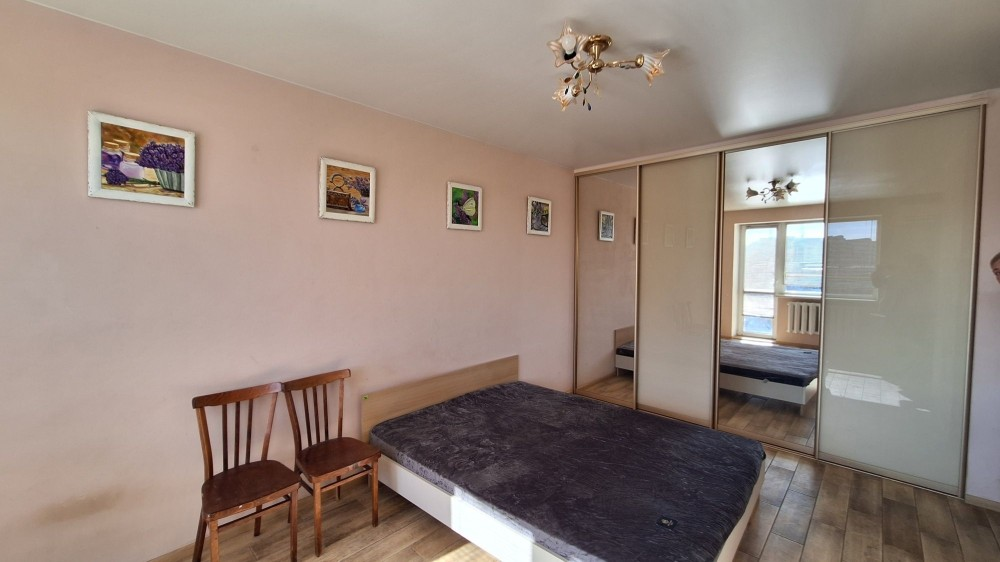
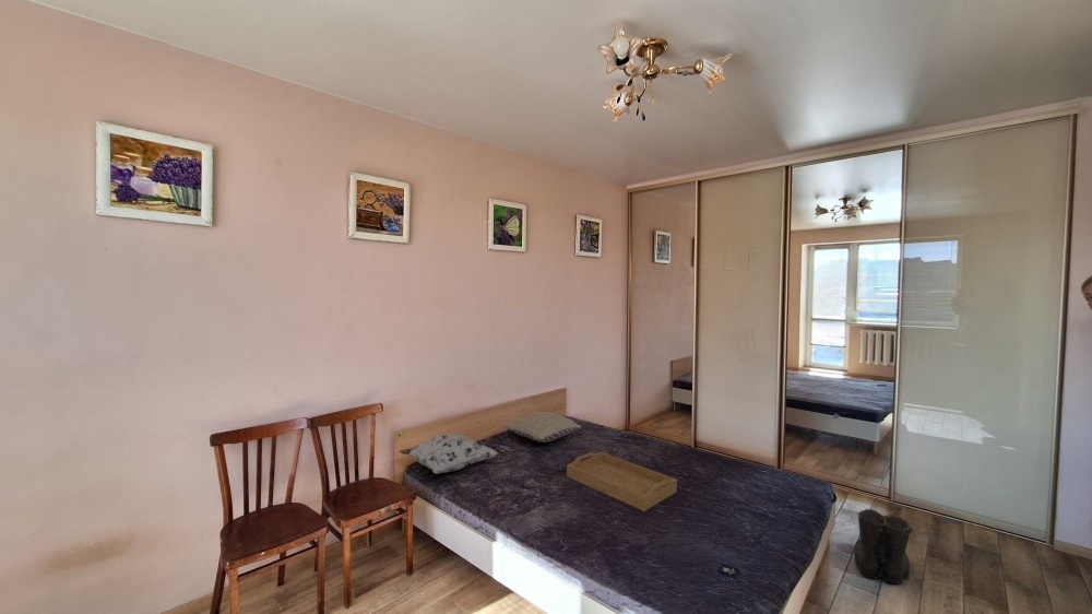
+ decorative pillow [399,433,499,475]
+ pillow [501,411,582,444]
+ serving tray [566,451,678,512]
+ boots [853,508,913,586]
